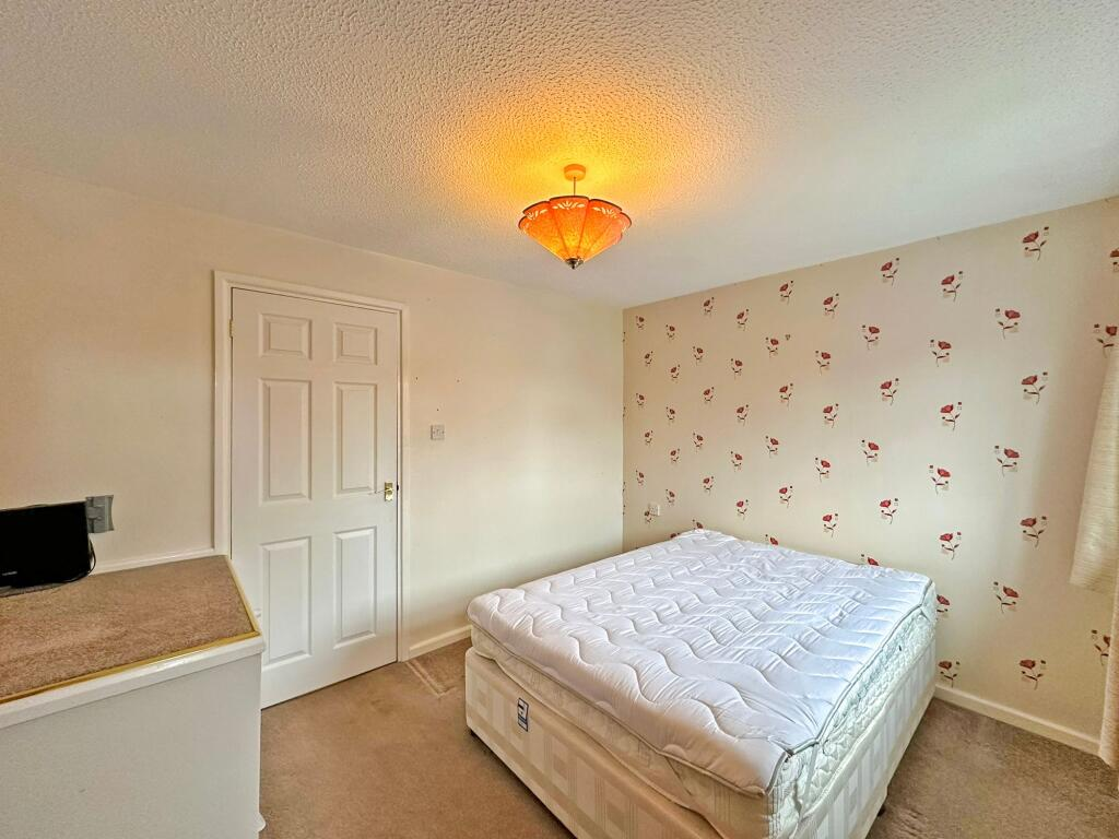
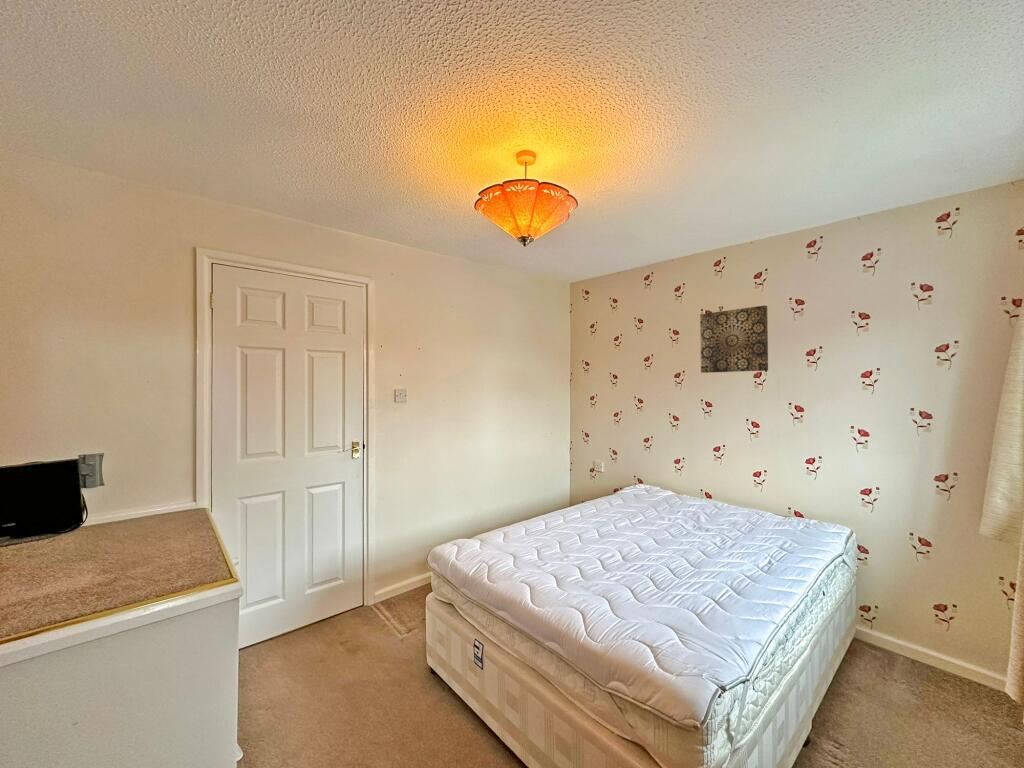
+ wall art [699,304,769,374]
